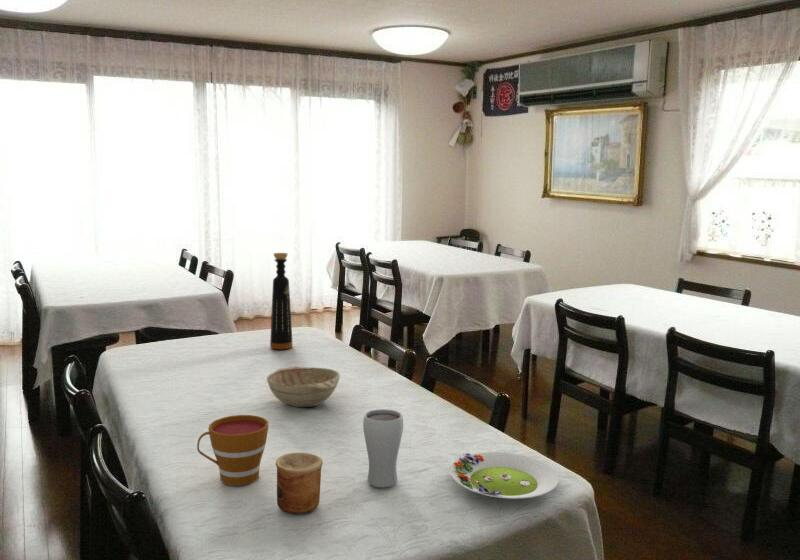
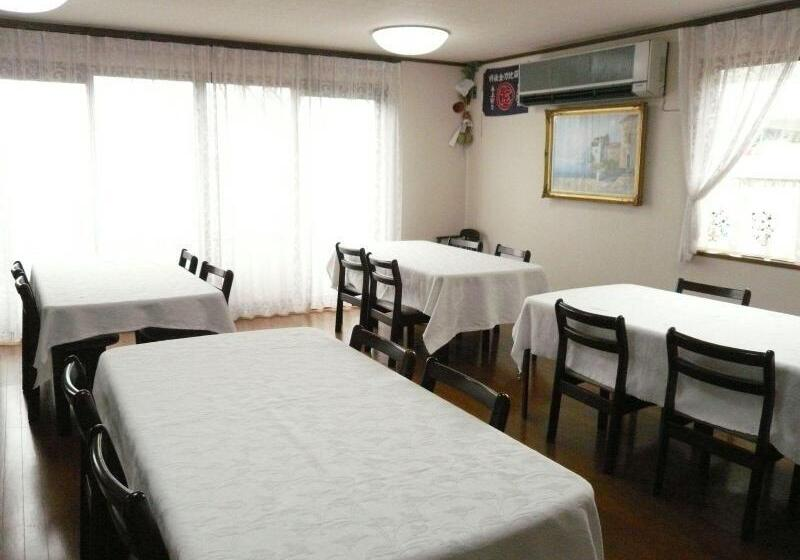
- drinking glass [362,408,404,489]
- cup [275,451,323,515]
- decorative bowl [266,366,341,408]
- bottle [269,252,294,350]
- cup [196,414,269,487]
- salad plate [449,451,560,500]
